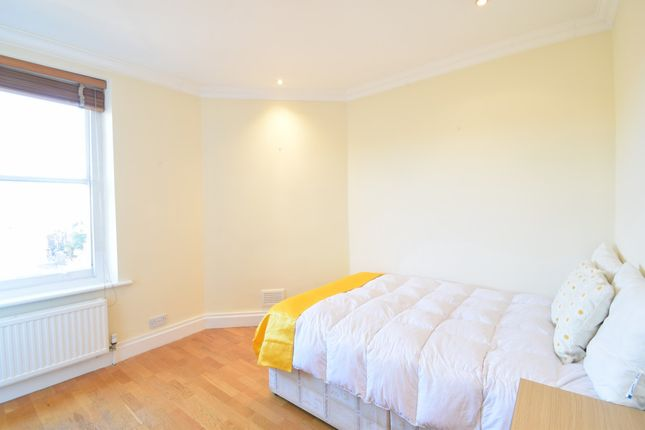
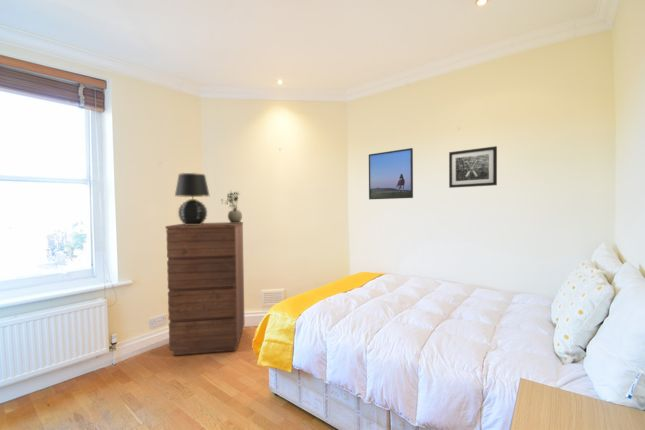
+ potted plant [220,189,243,223]
+ table lamp [174,172,210,225]
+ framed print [368,147,414,200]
+ wall art [448,145,498,189]
+ dresser [165,221,245,356]
